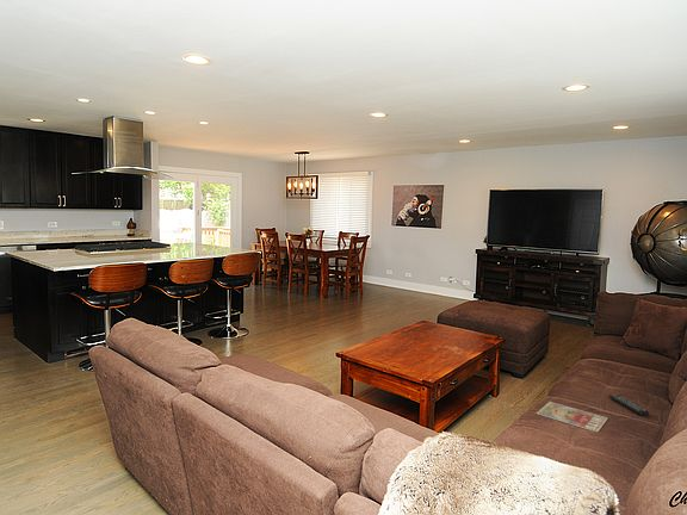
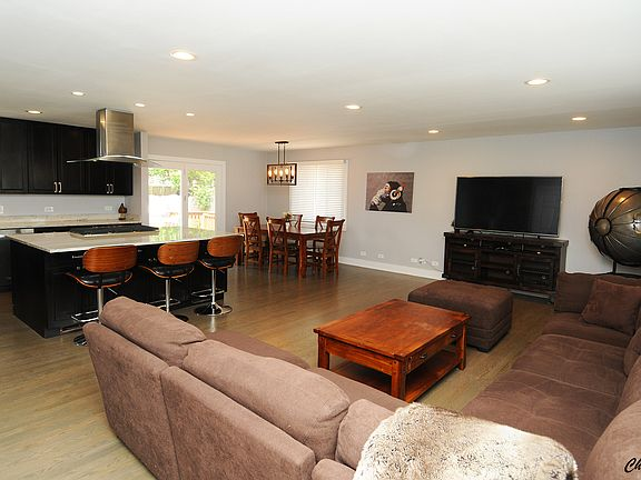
- magazine [536,401,608,433]
- remote control [608,393,650,417]
